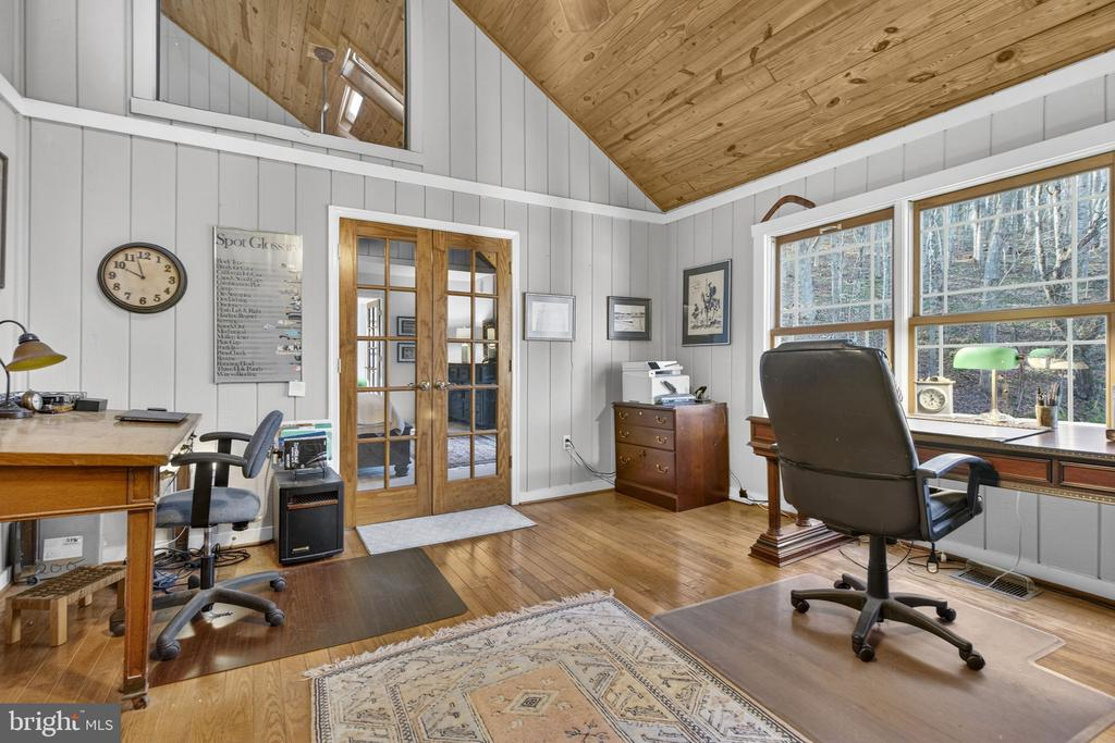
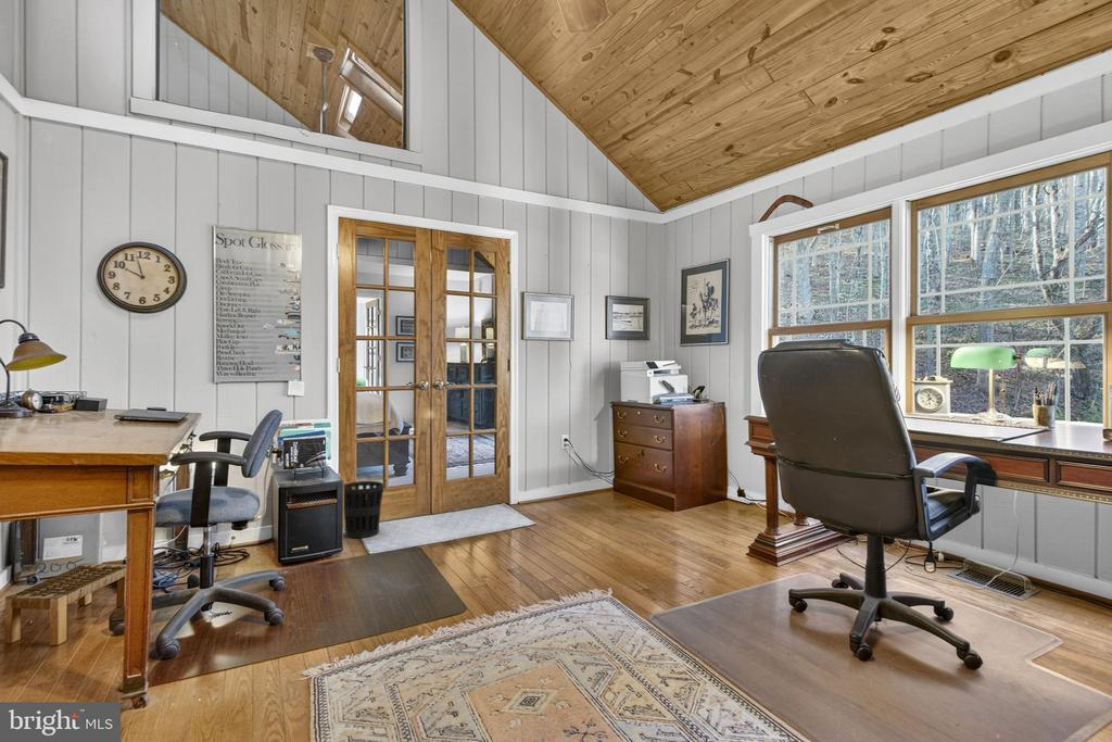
+ wastebasket [343,480,384,539]
